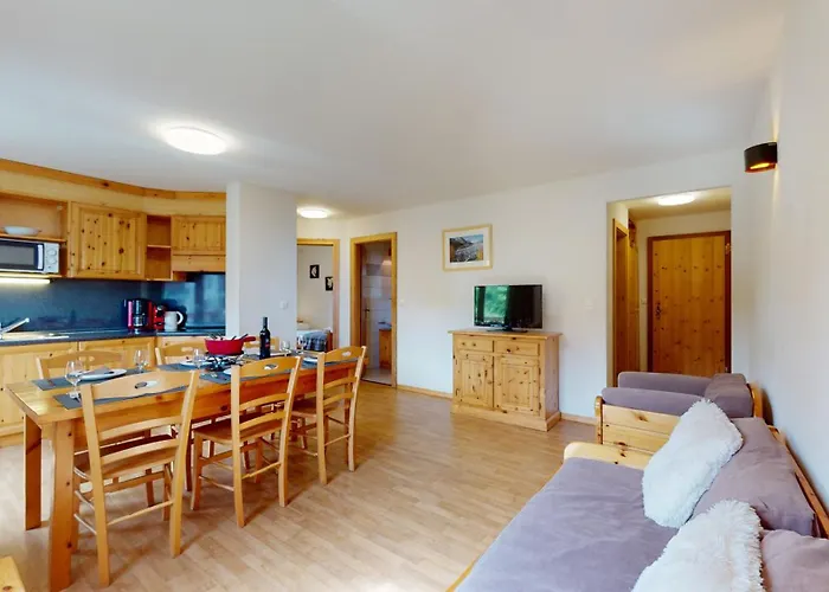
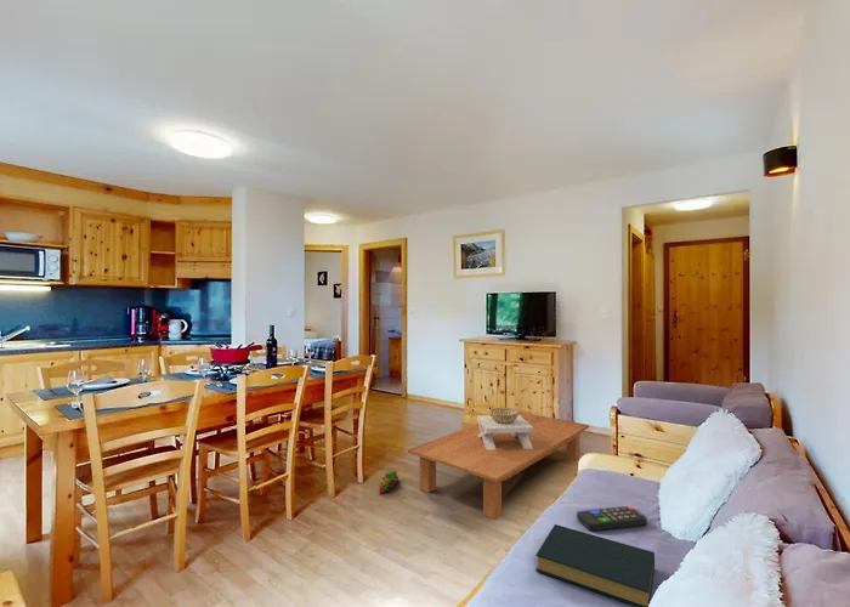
+ decorative bowl [476,407,533,449]
+ coffee table [407,410,590,521]
+ hardback book [534,523,656,607]
+ toy train [378,469,399,493]
+ remote control [576,505,648,532]
